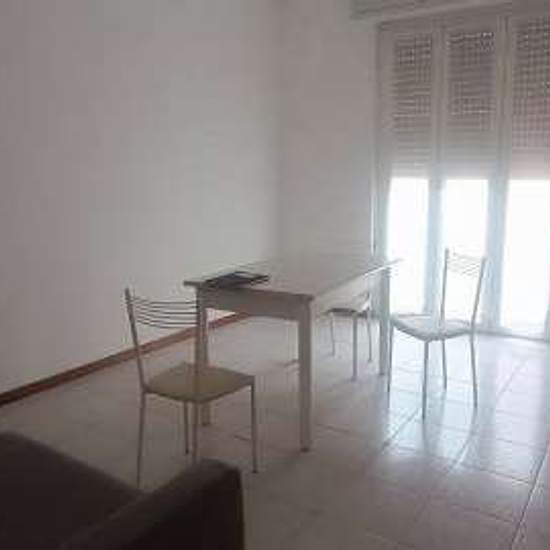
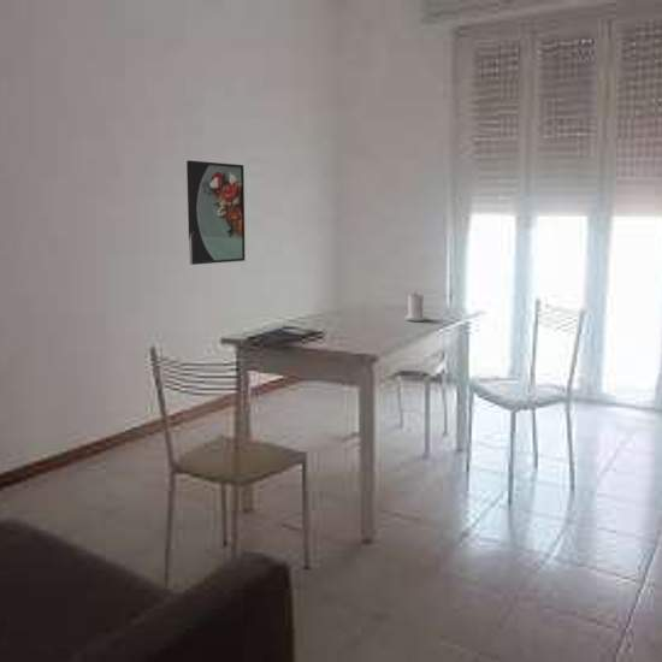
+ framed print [185,159,247,266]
+ candle [403,290,428,323]
